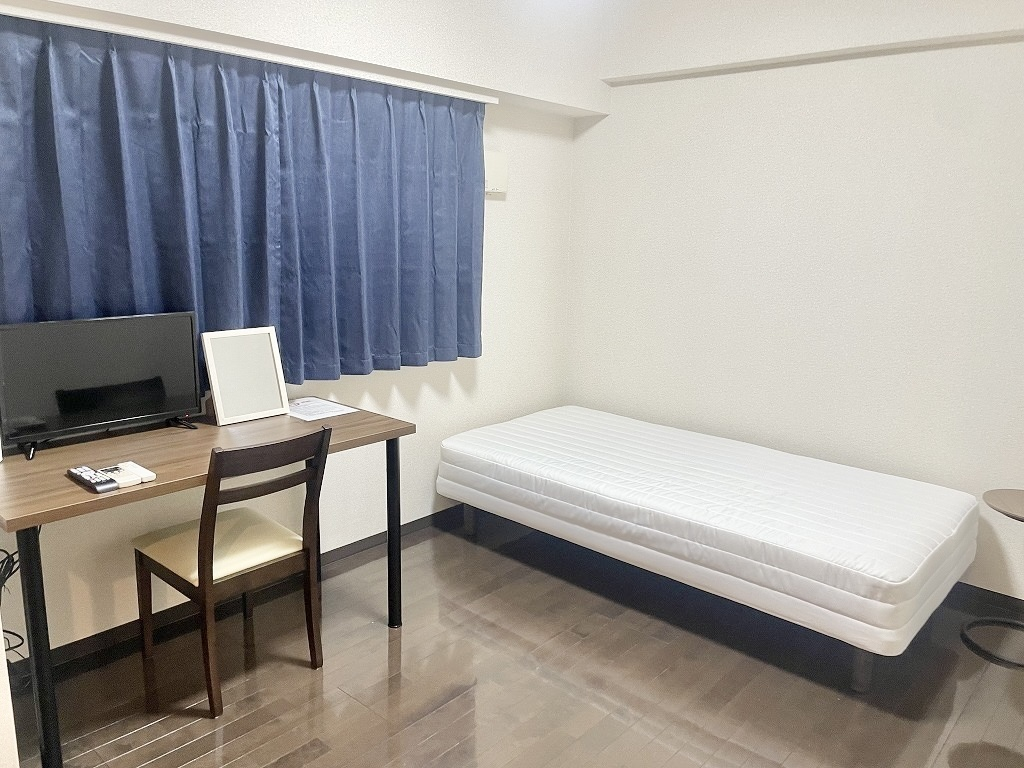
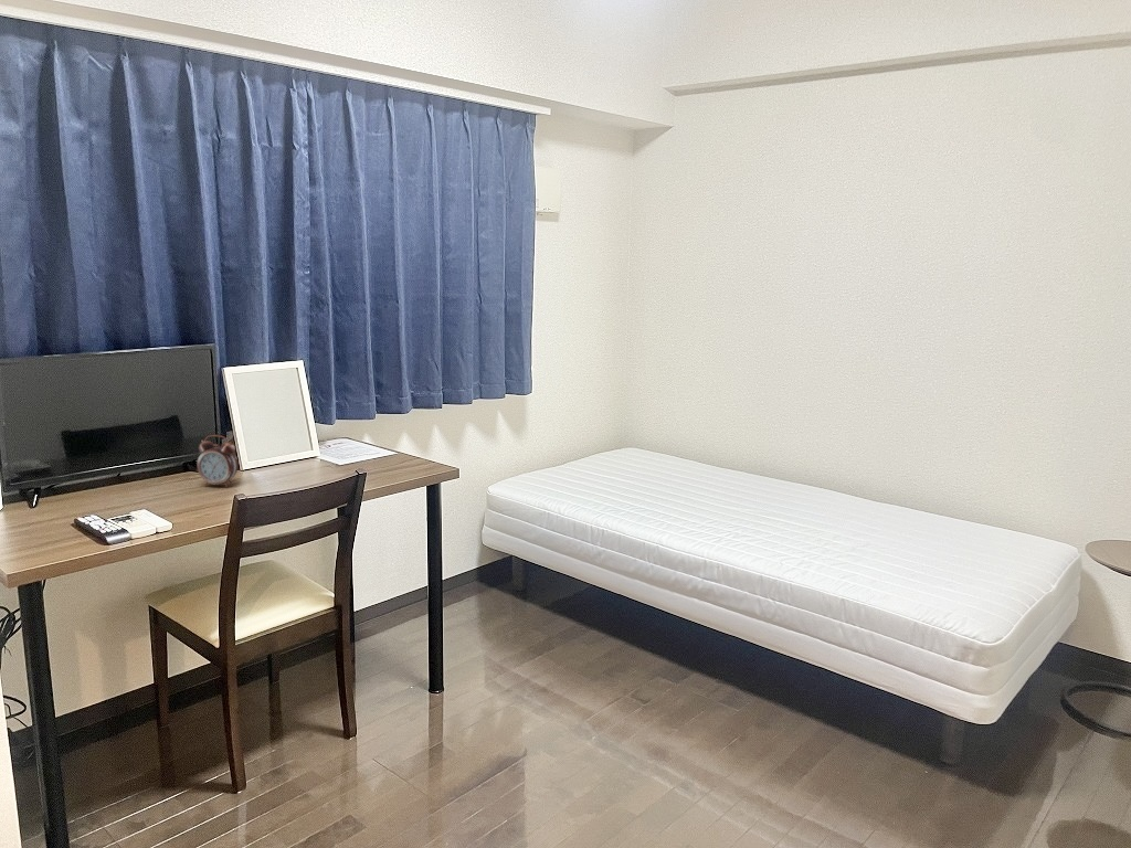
+ alarm clock [195,434,240,488]
